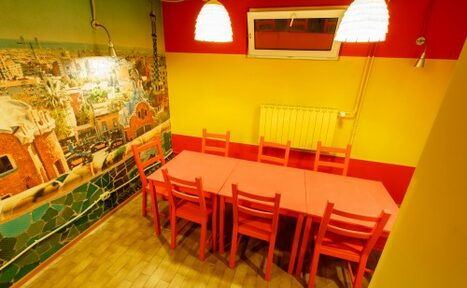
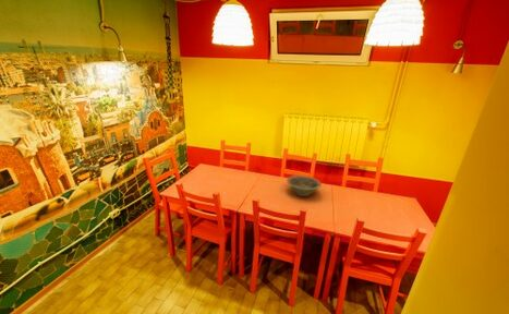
+ decorative bowl [286,174,323,197]
